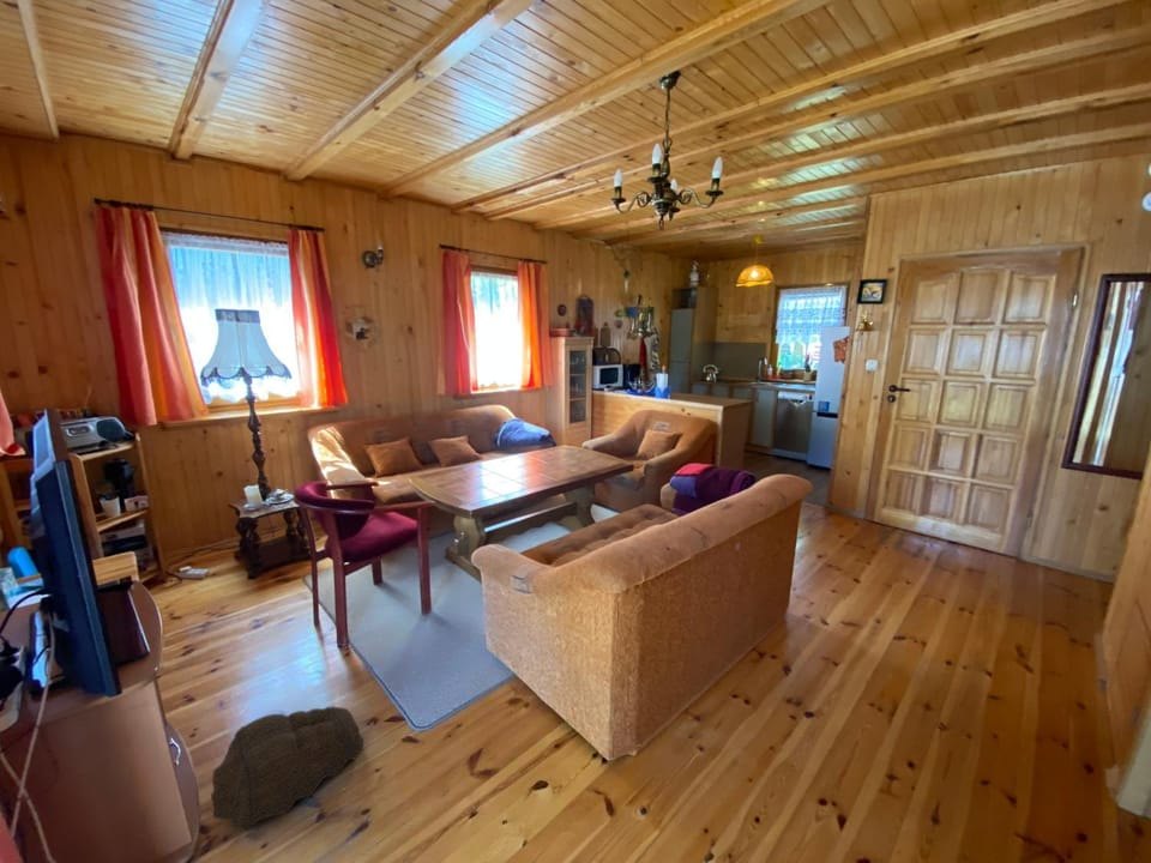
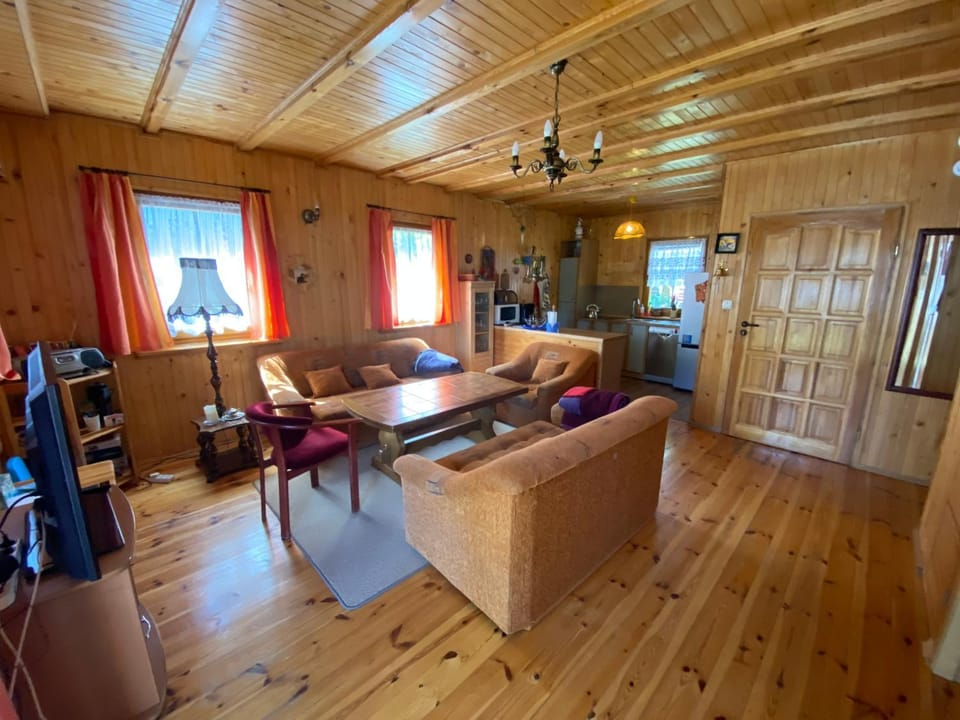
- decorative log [210,705,364,832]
